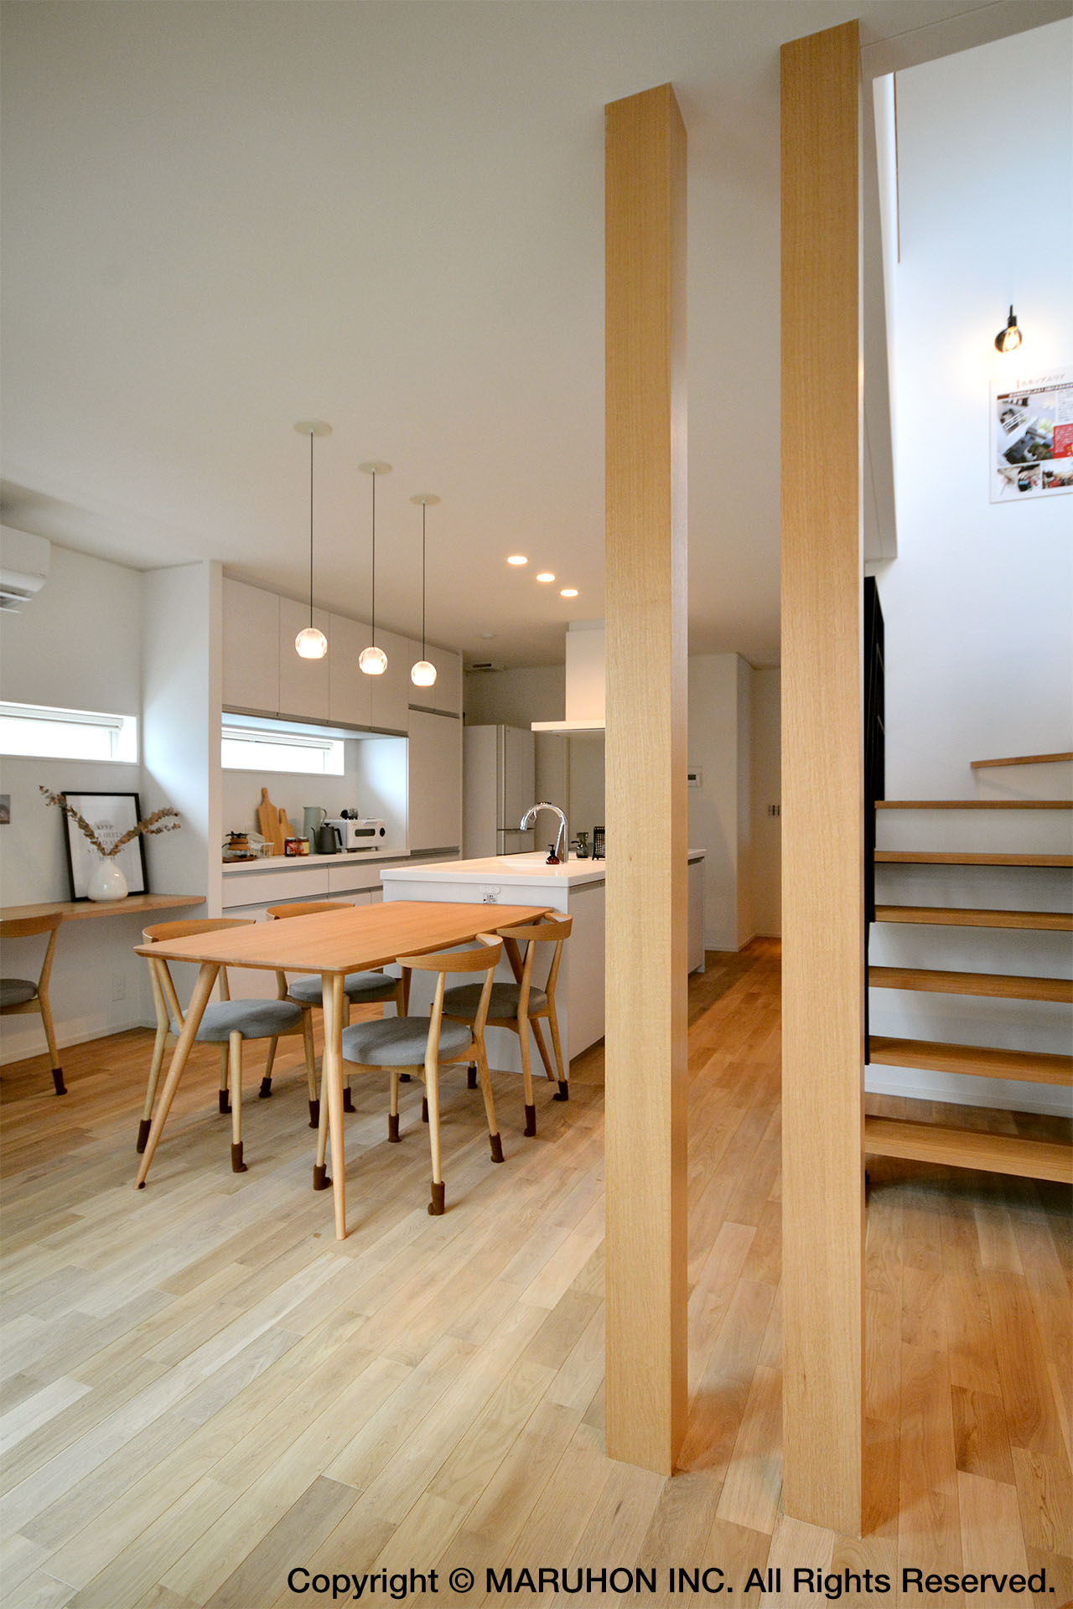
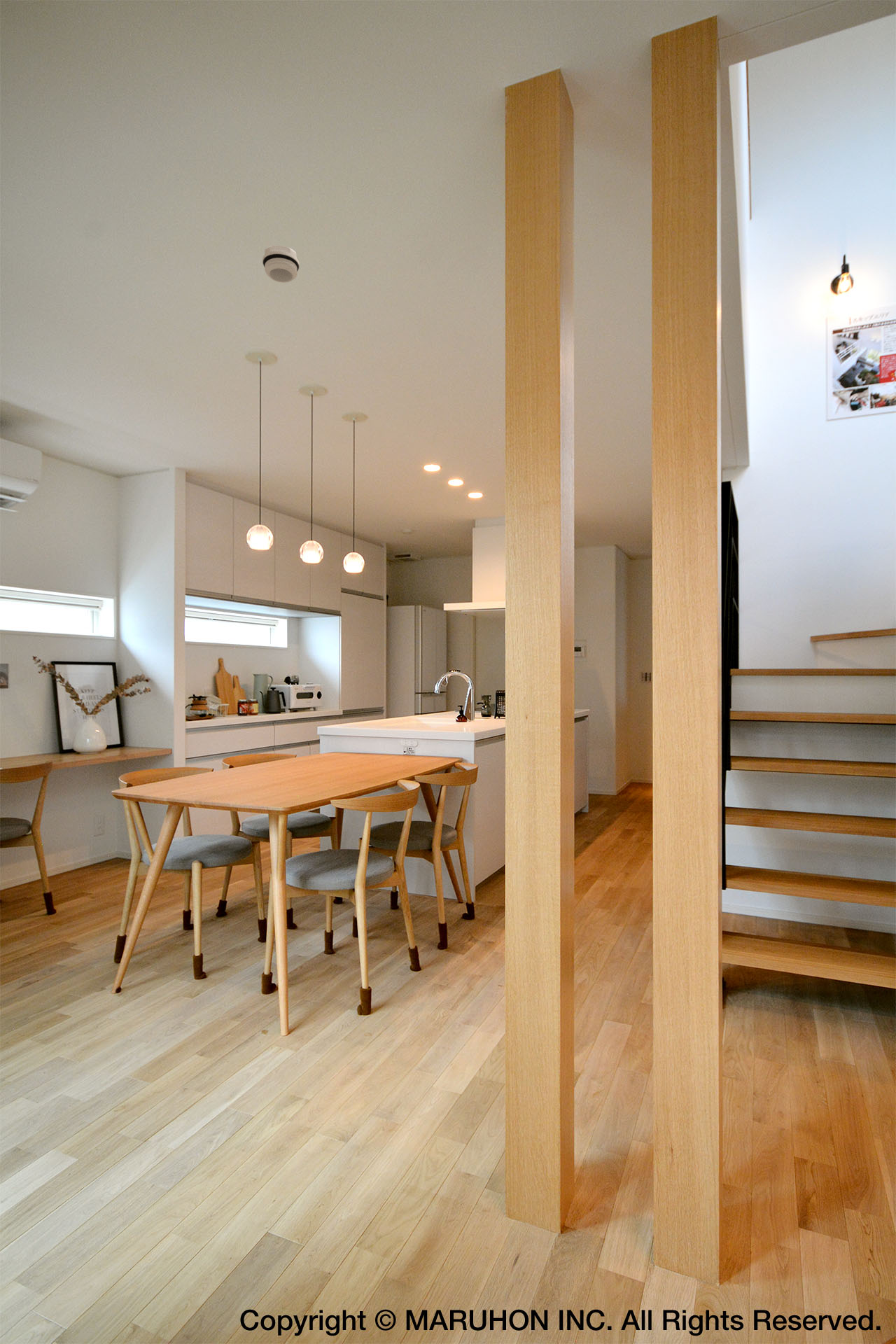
+ smoke detector [262,244,300,283]
